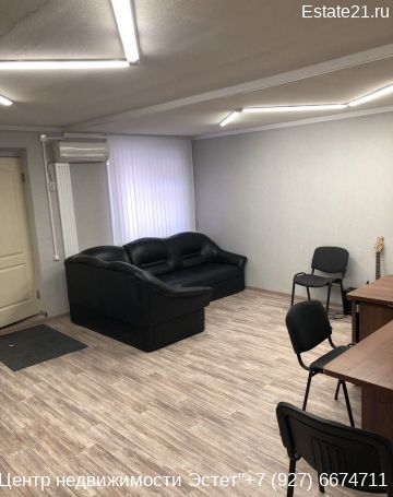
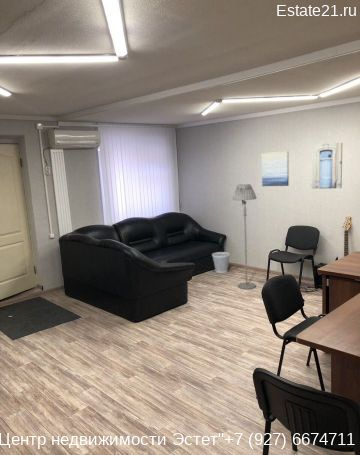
+ wall art [261,150,290,187]
+ wastebasket [211,251,231,274]
+ wall art [311,142,343,189]
+ floor lamp [232,183,257,290]
